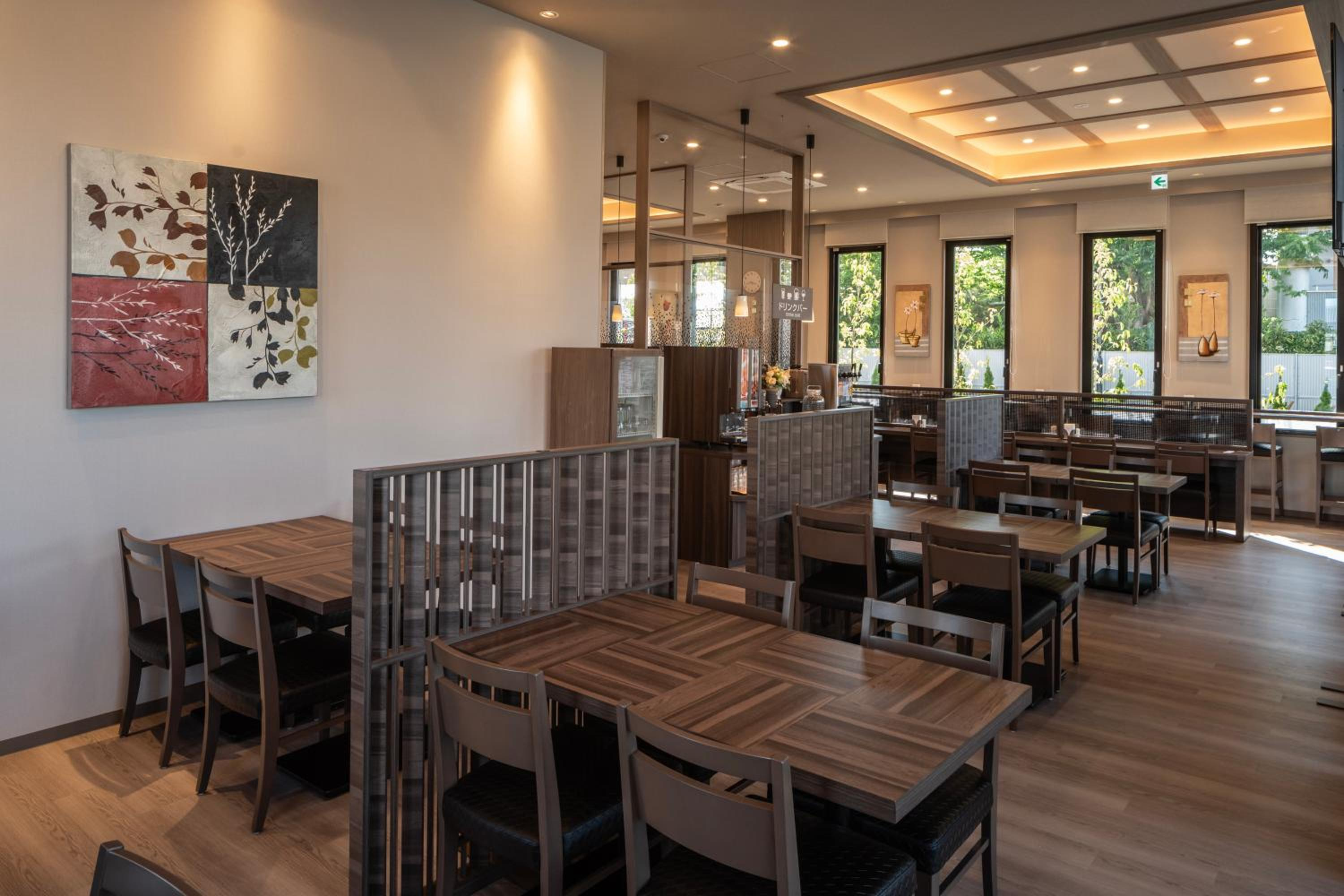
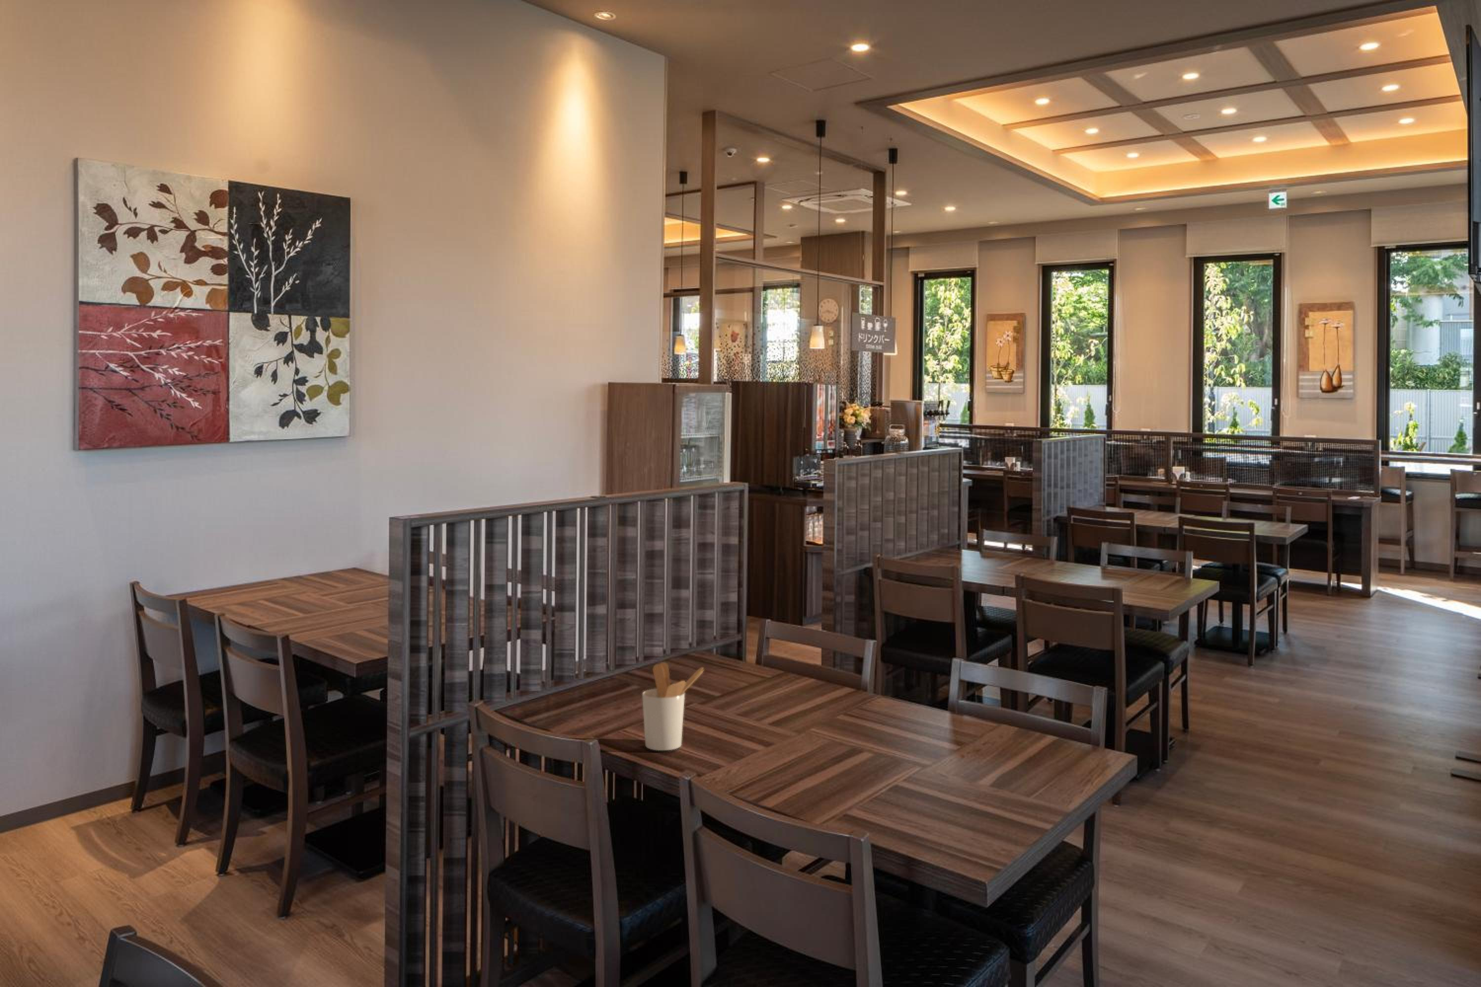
+ utensil holder [641,662,704,751]
